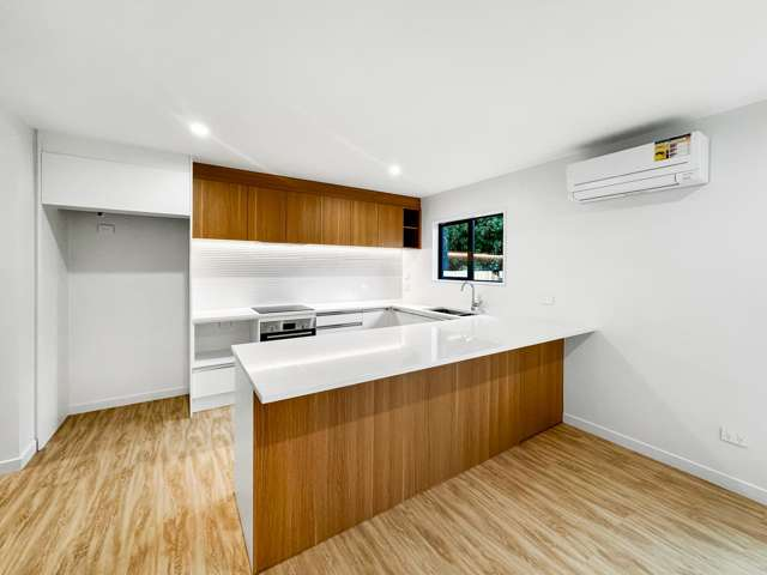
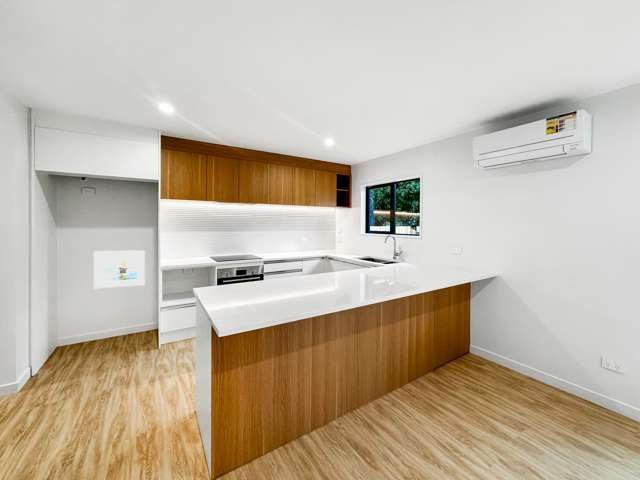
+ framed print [93,249,146,289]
